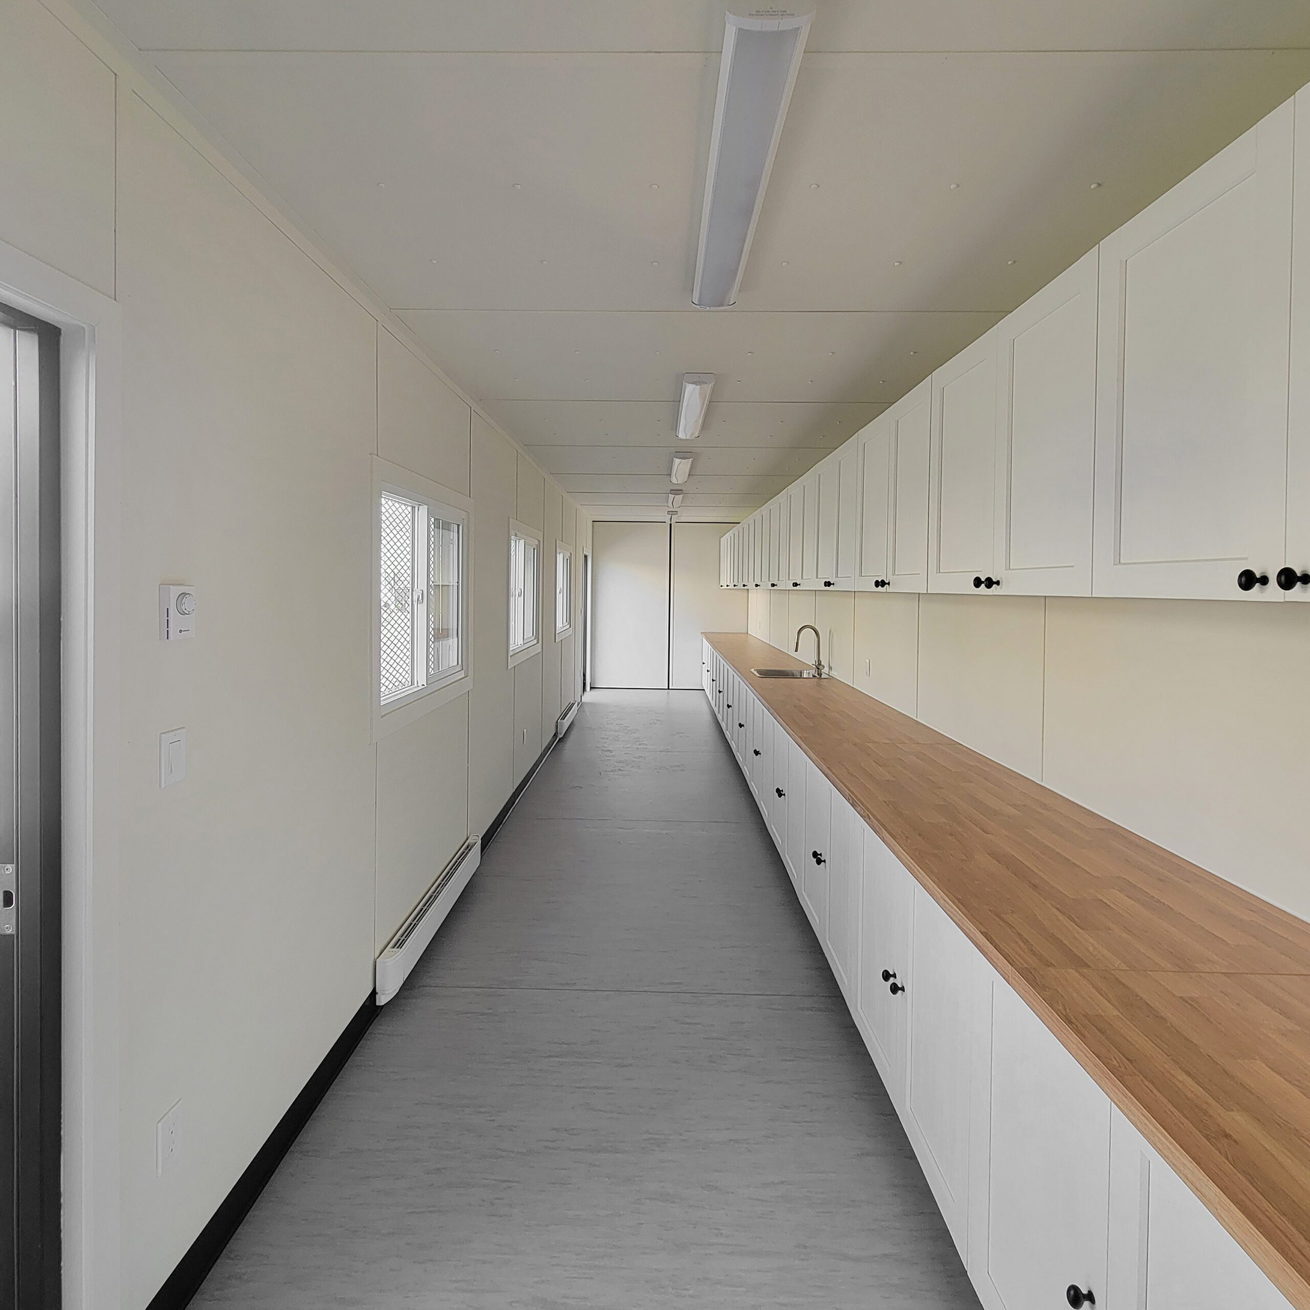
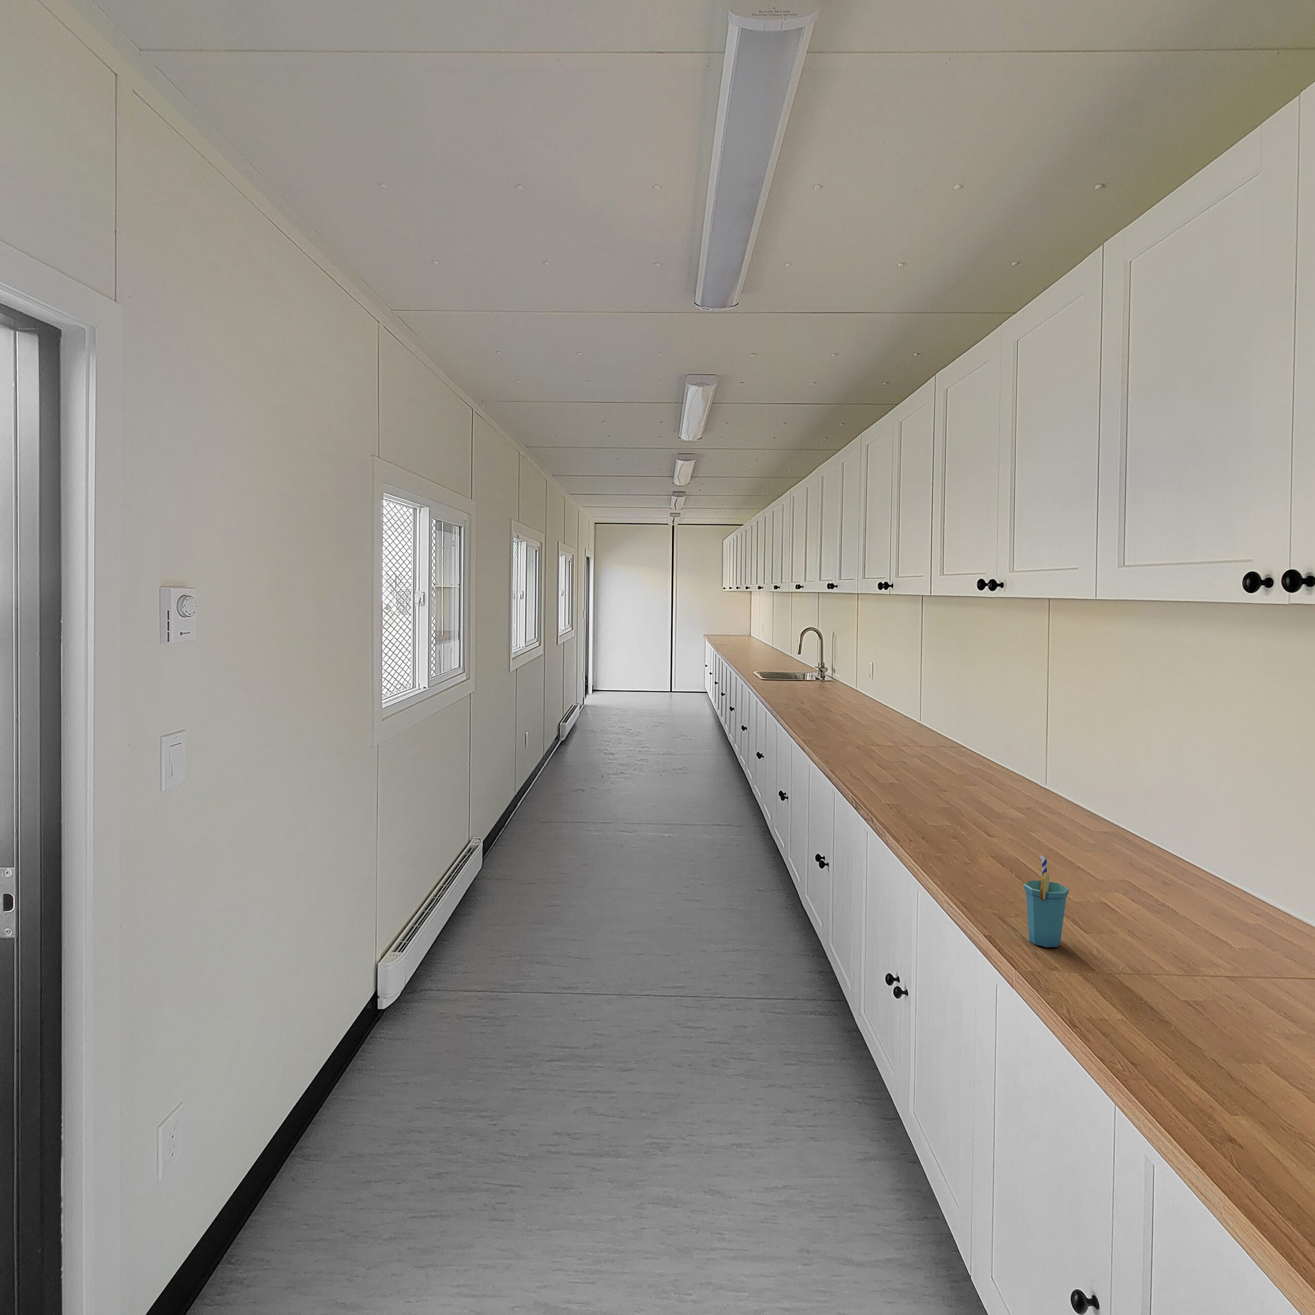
+ cup [1024,855,1069,948]
